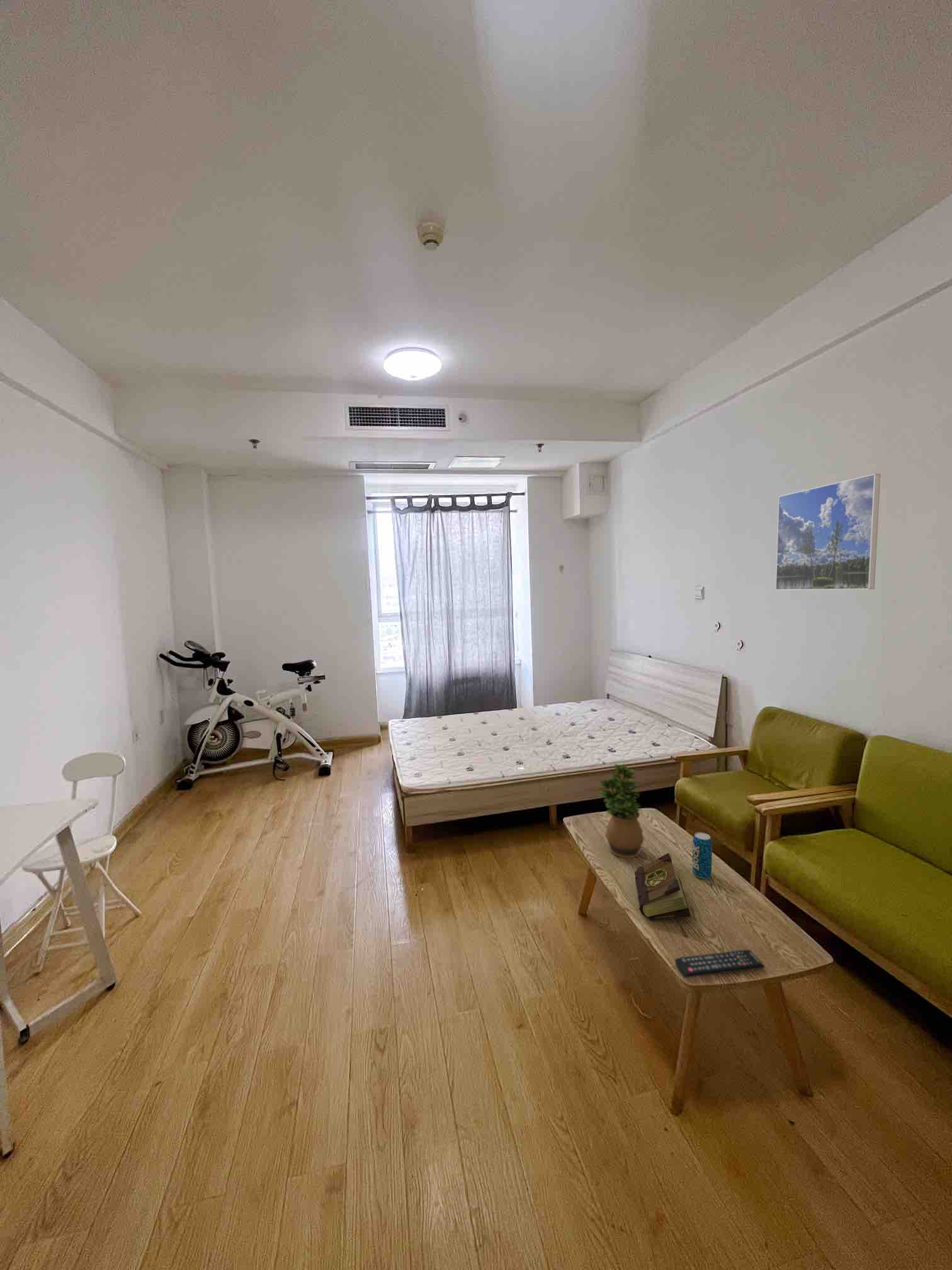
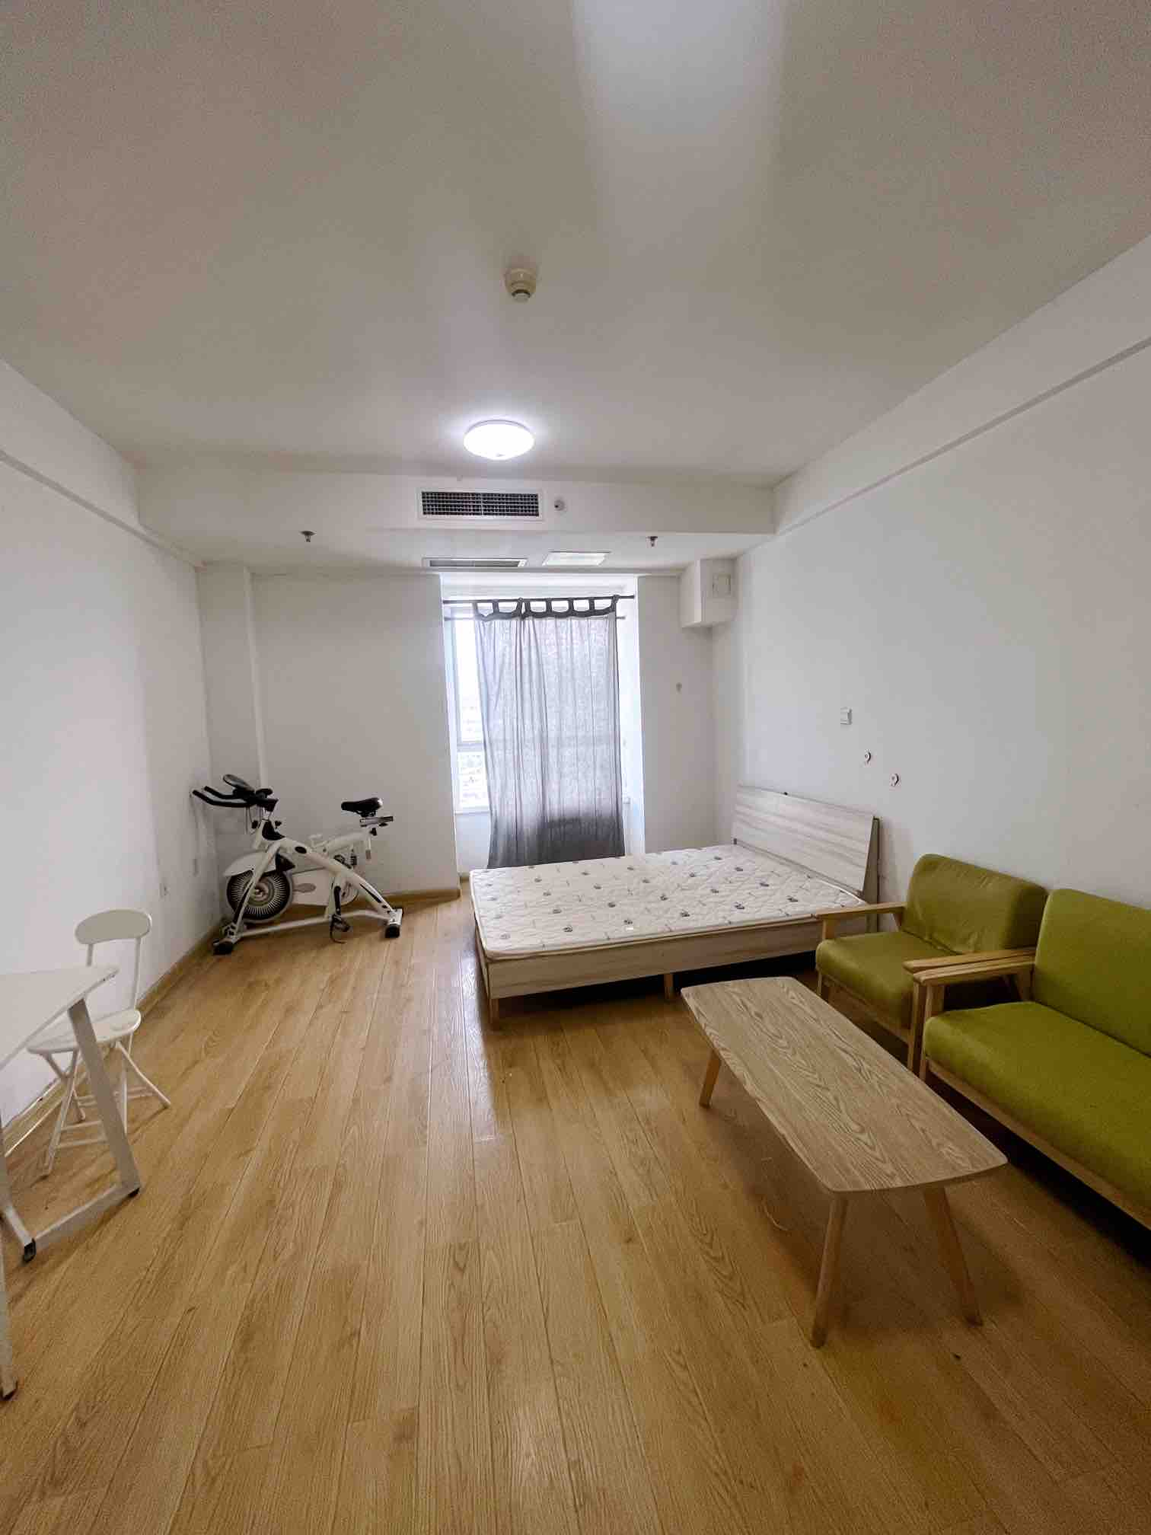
- remote control [674,949,766,978]
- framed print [775,473,881,591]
- book [634,852,691,937]
- beverage can [692,832,713,879]
- potted plant [598,763,645,859]
